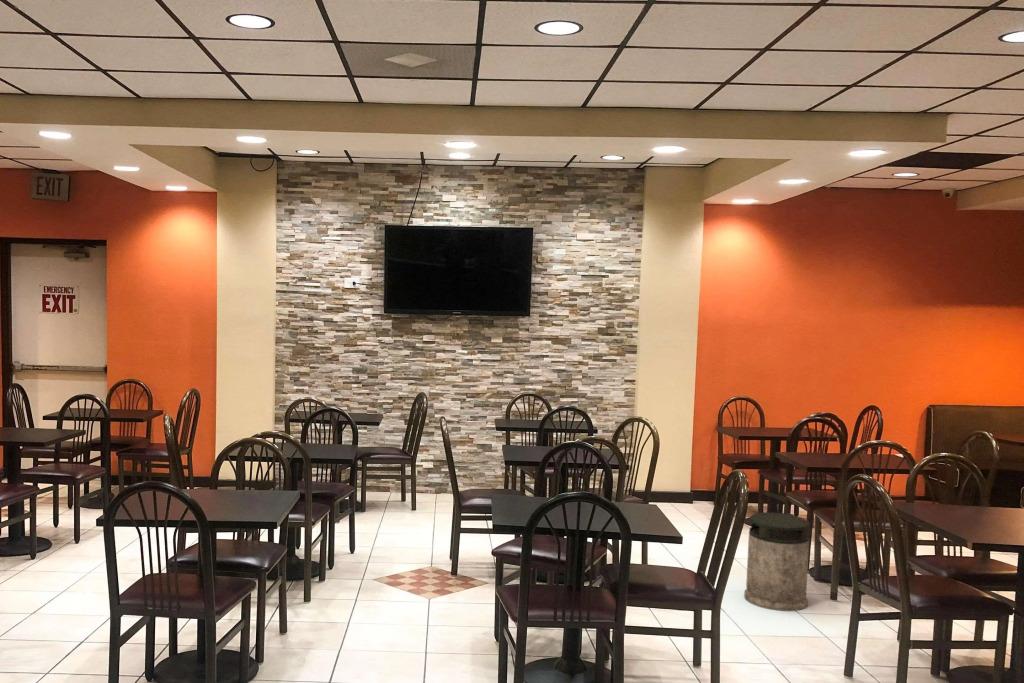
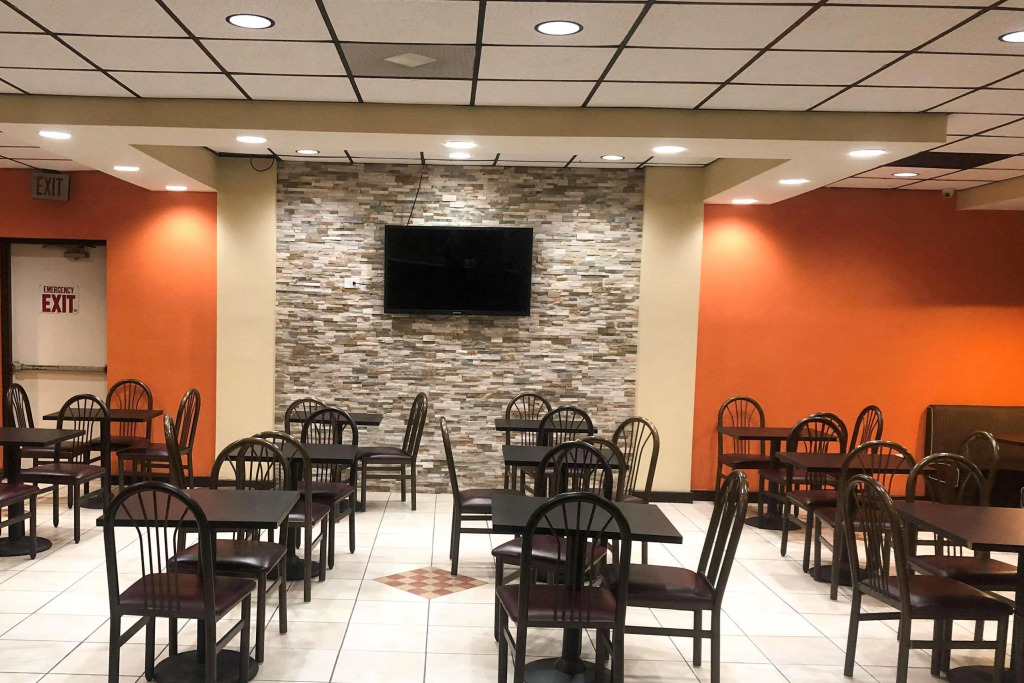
- trash bin [743,512,811,612]
